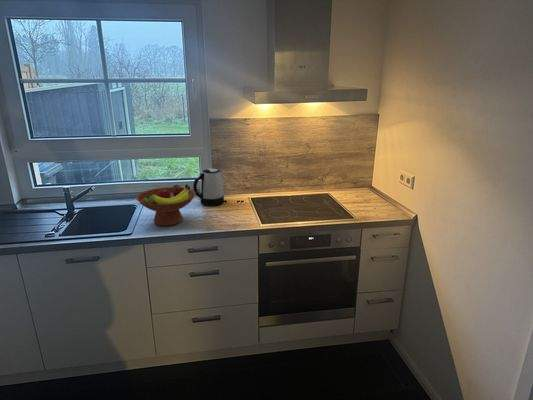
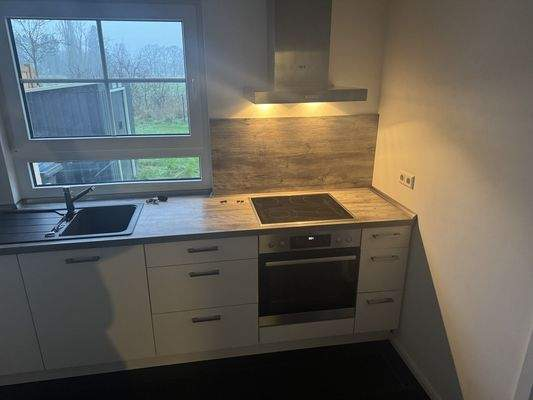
- fruit bowl [135,183,196,227]
- kettle [192,168,225,207]
